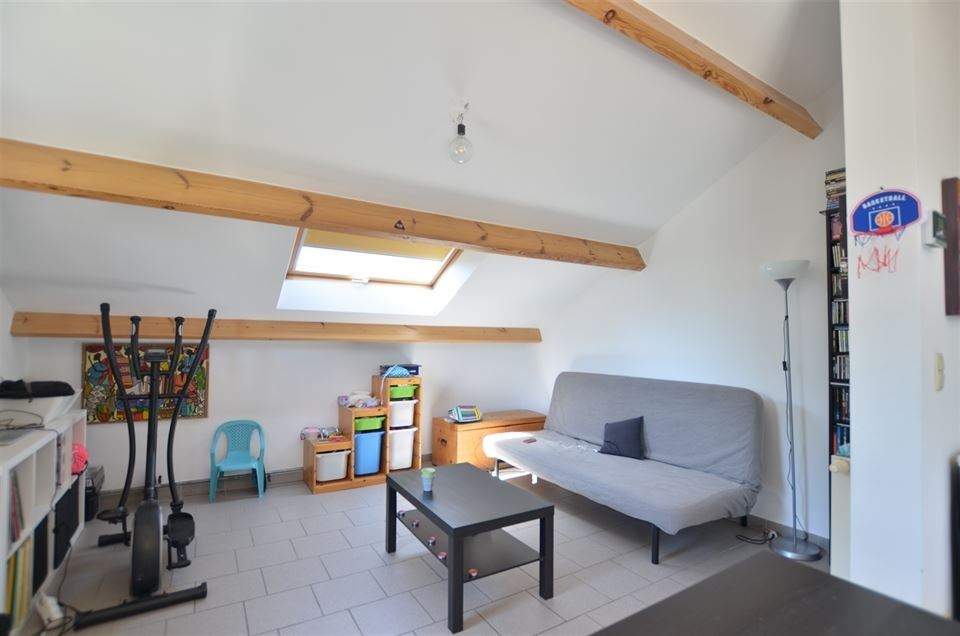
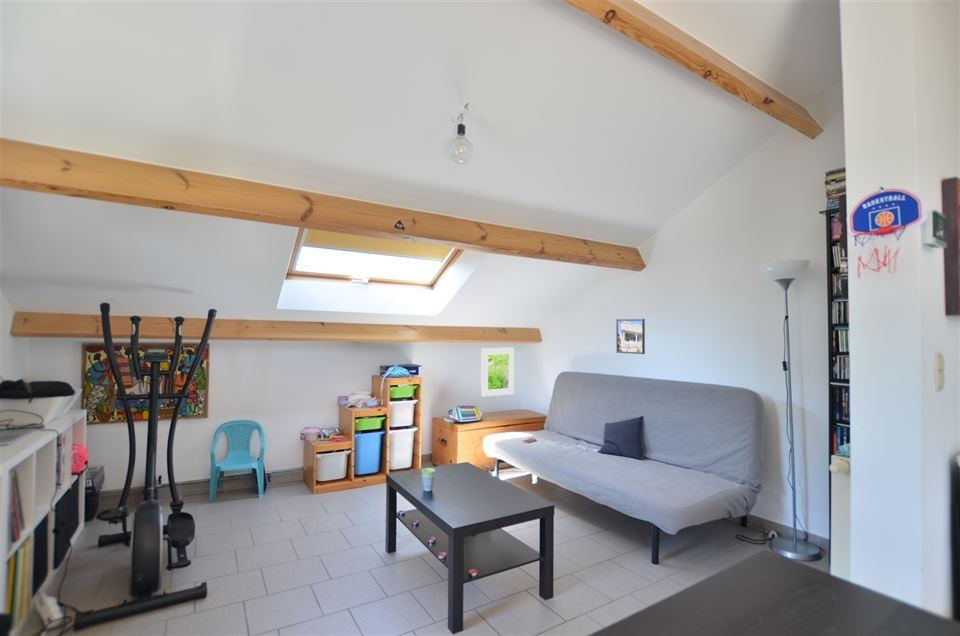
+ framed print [615,318,646,355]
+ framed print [480,347,515,397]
